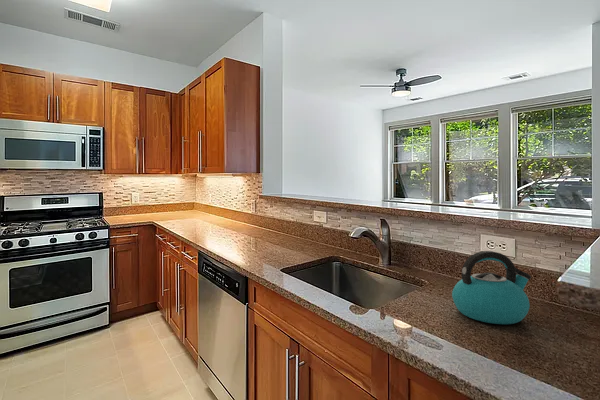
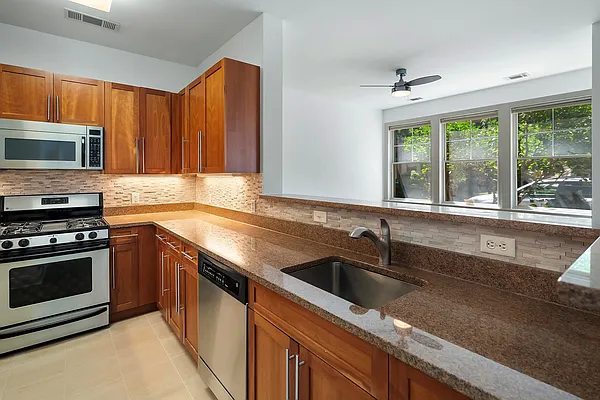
- kettle [451,250,532,325]
